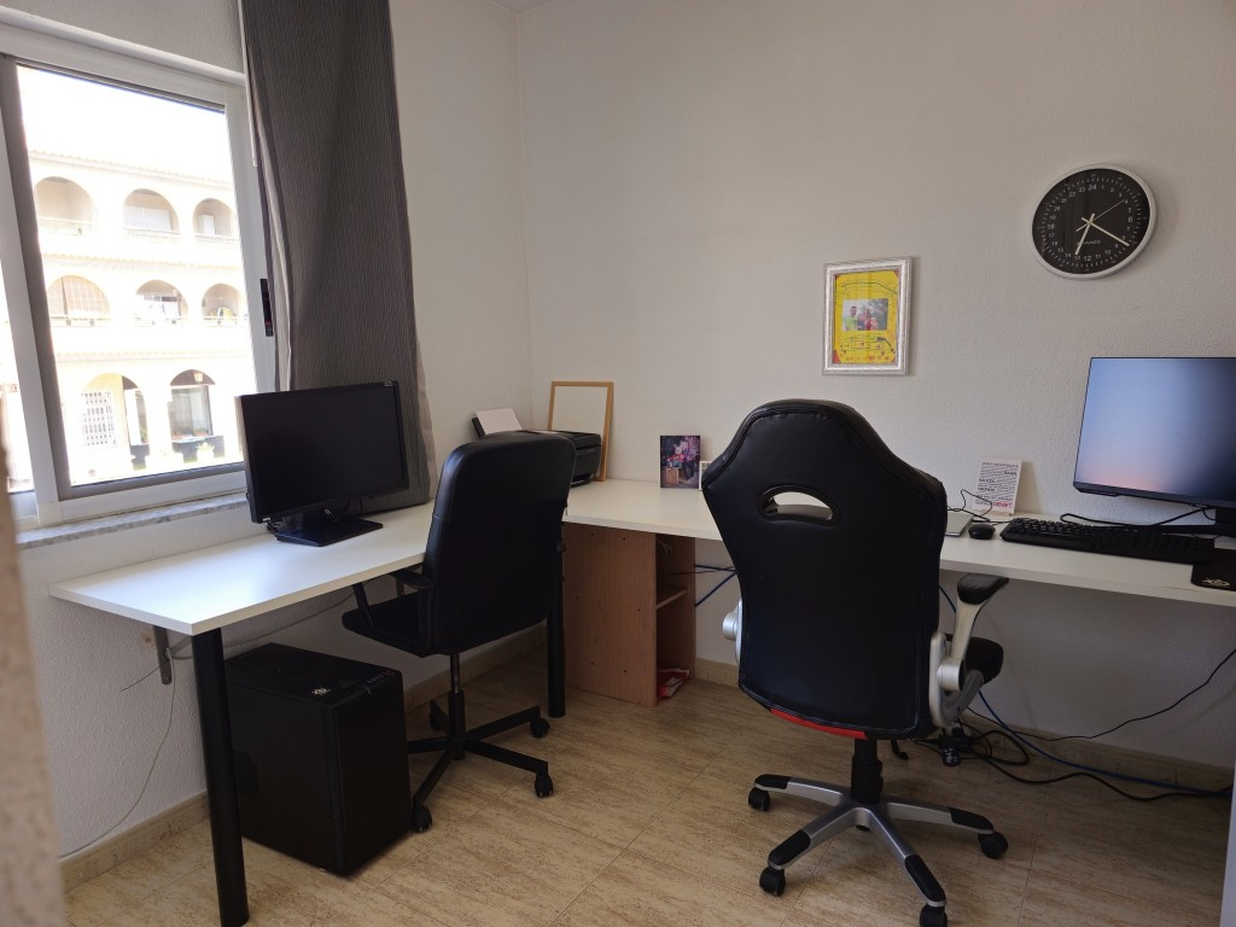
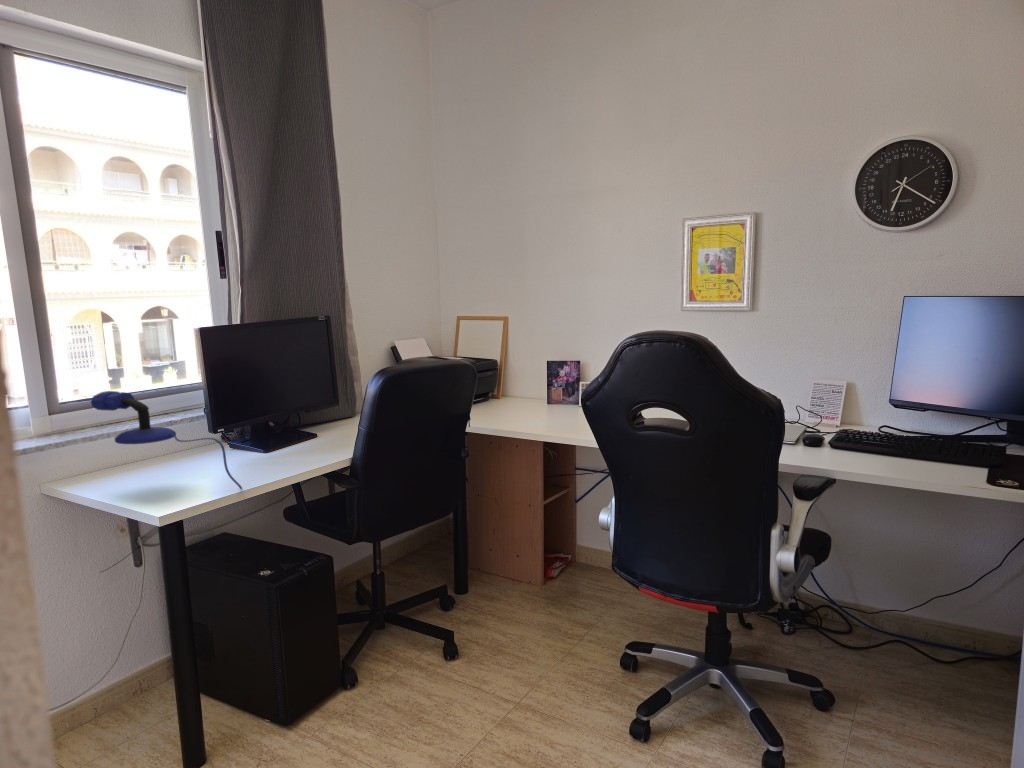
+ microphone [90,390,243,490]
